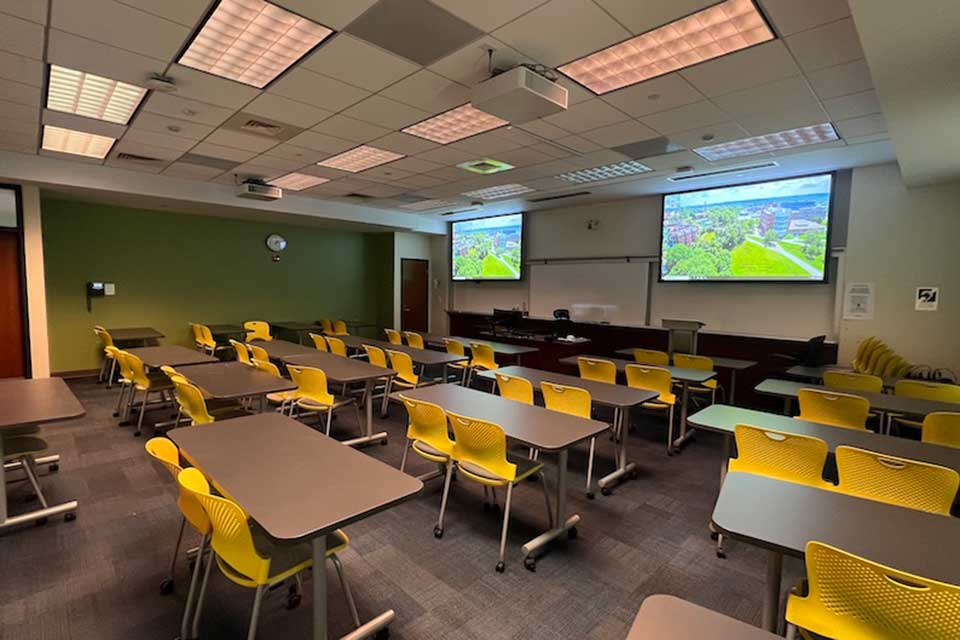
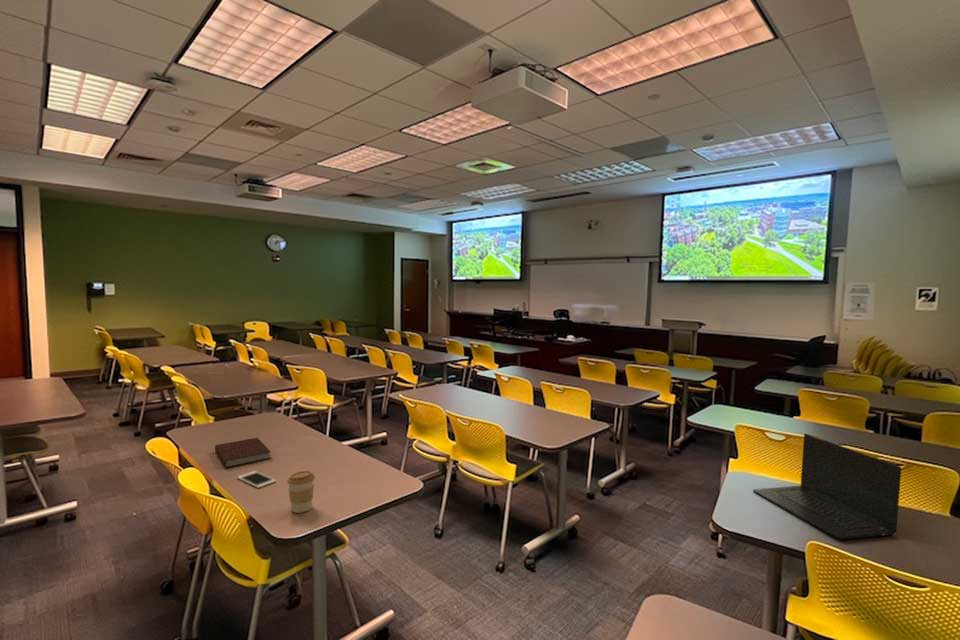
+ laptop [752,433,902,541]
+ notebook [214,437,272,469]
+ coffee cup [286,470,316,514]
+ cell phone [236,470,277,489]
